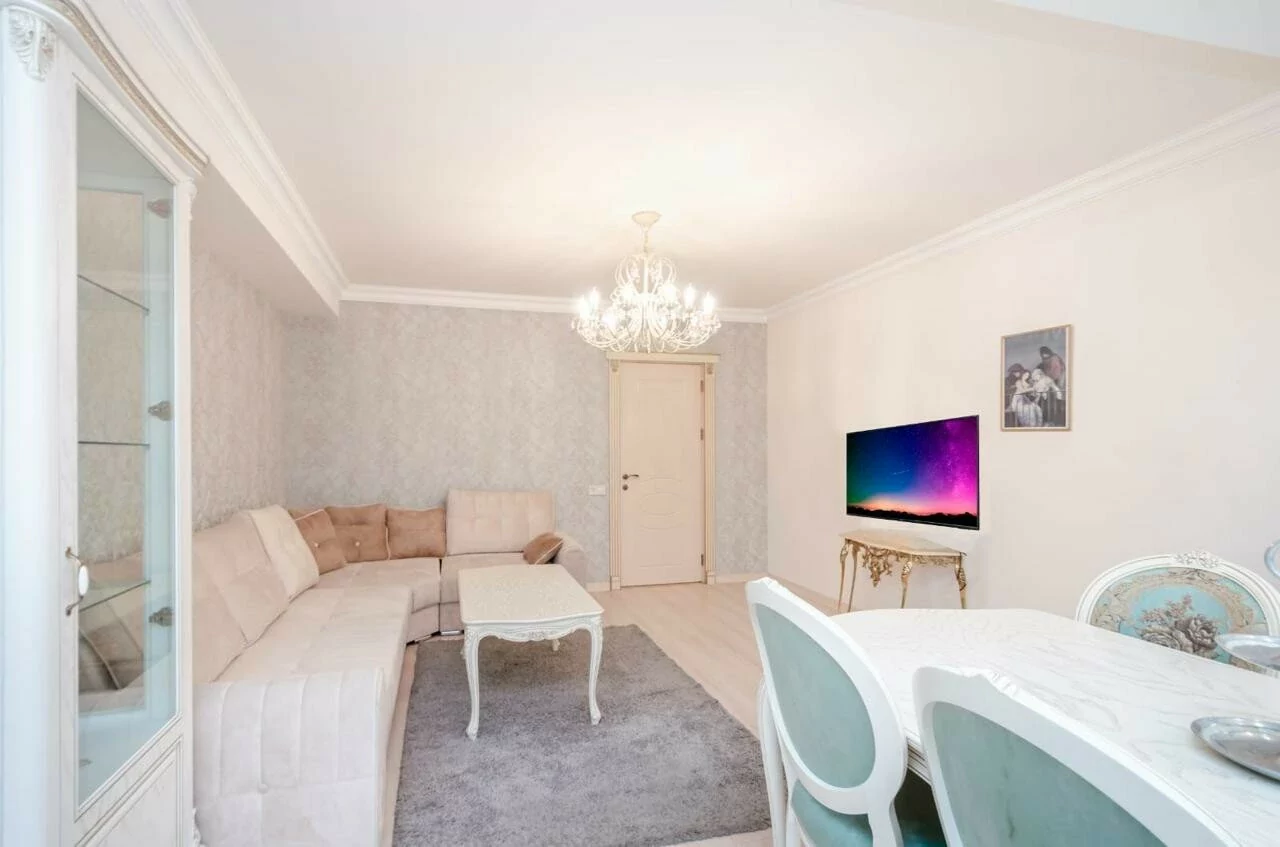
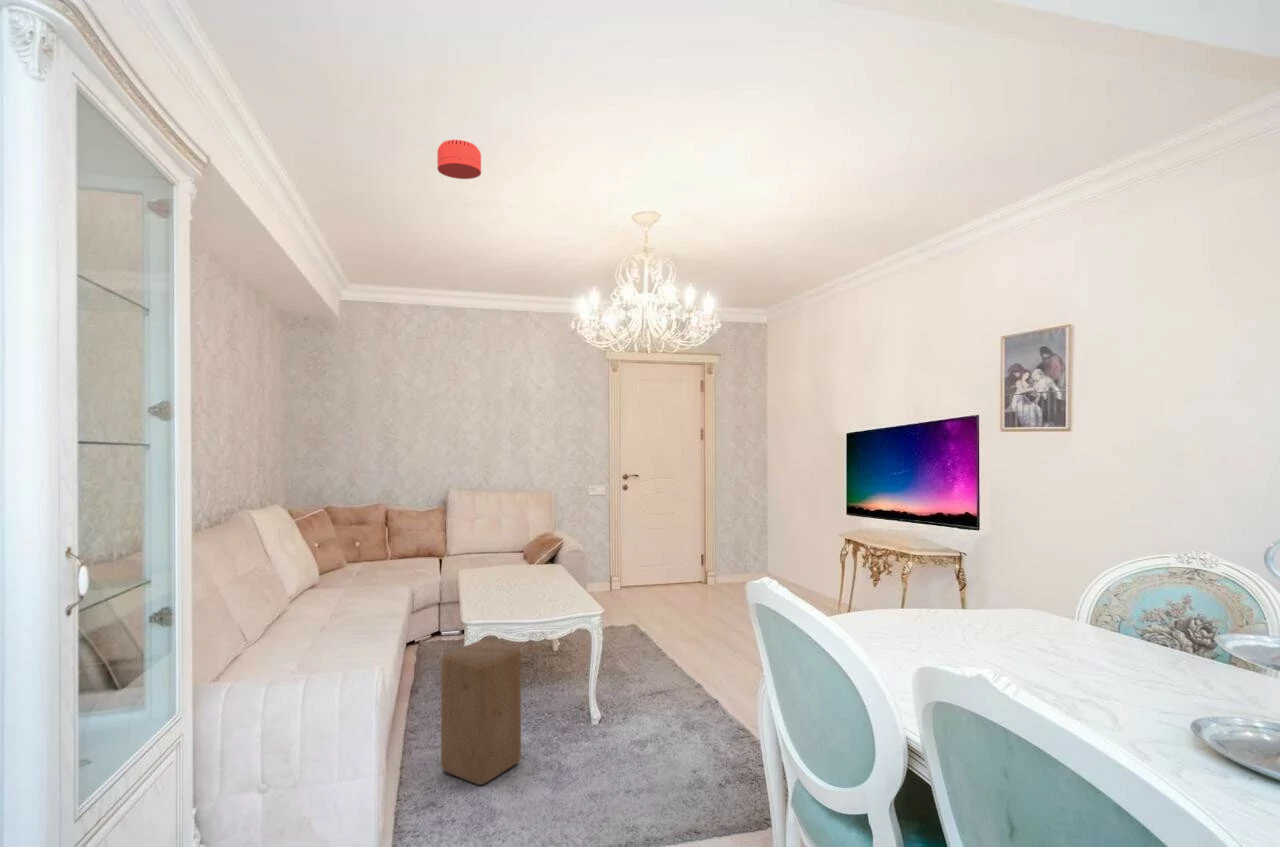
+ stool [440,639,522,786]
+ smoke detector [436,139,482,180]
